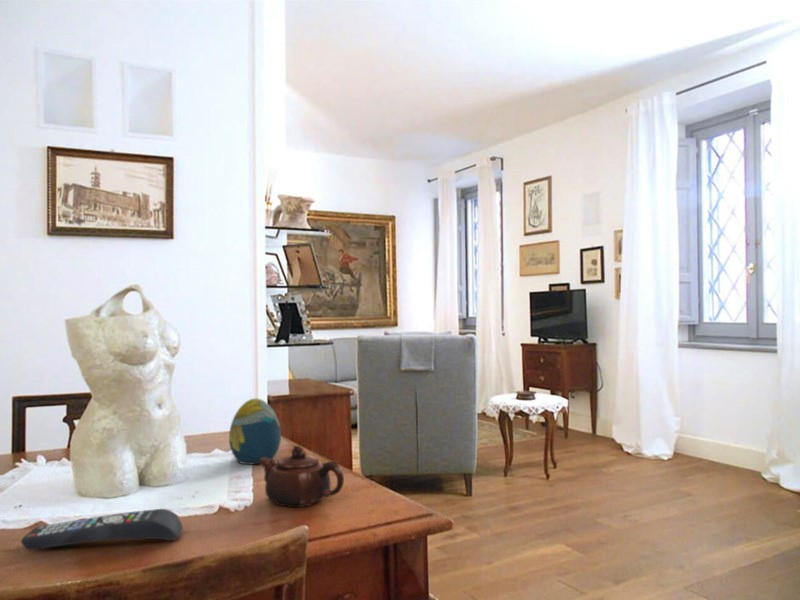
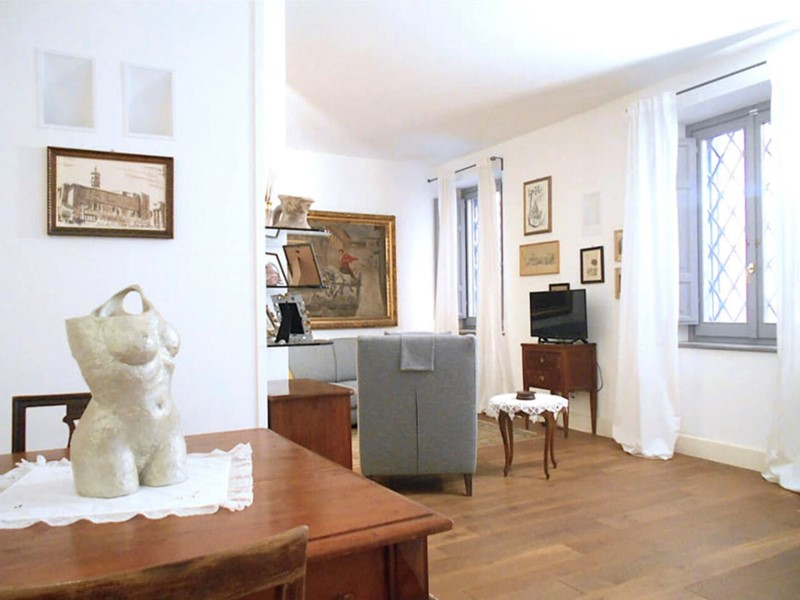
- remote control [20,508,184,551]
- decorative egg [228,397,282,465]
- teapot [259,444,345,508]
